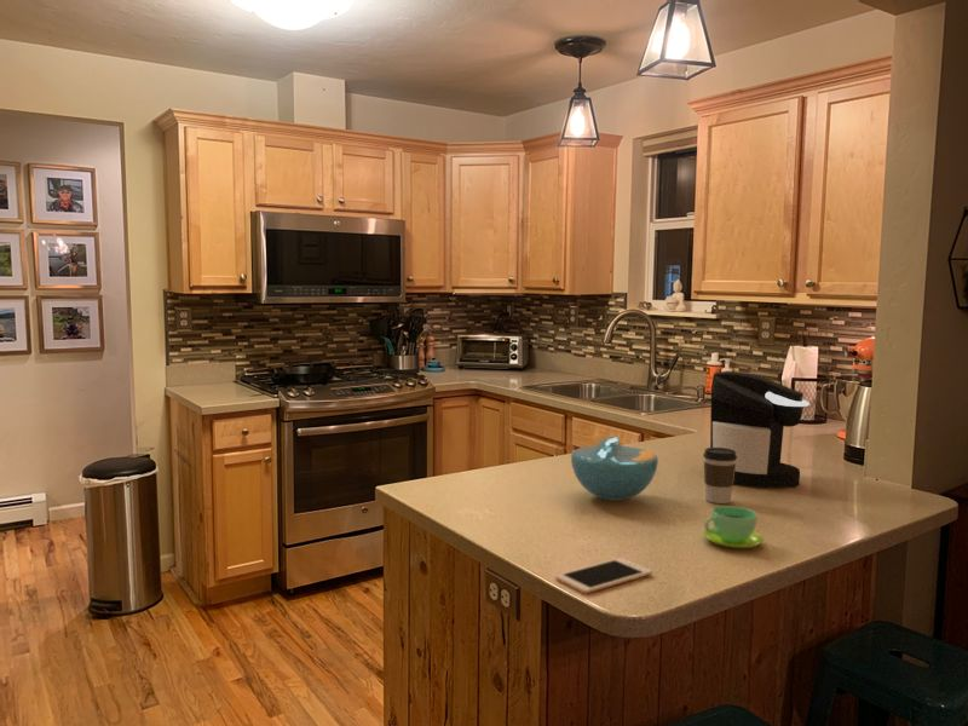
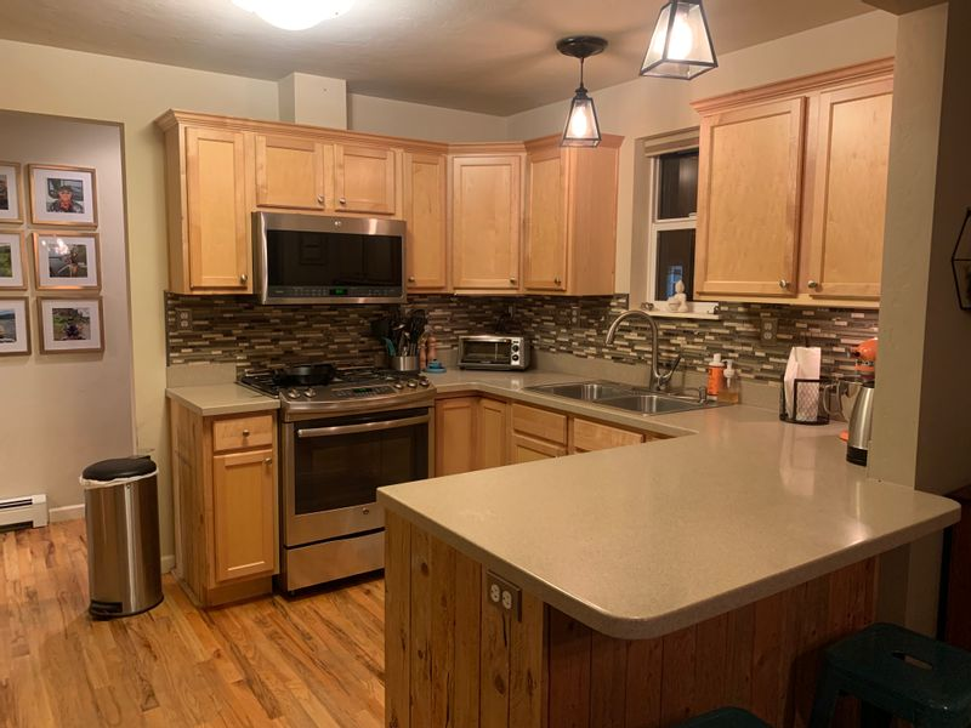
- coffee cup [702,446,737,505]
- cup [702,505,765,549]
- coffee maker [709,370,811,489]
- bowl [570,436,659,502]
- cell phone [554,557,653,594]
